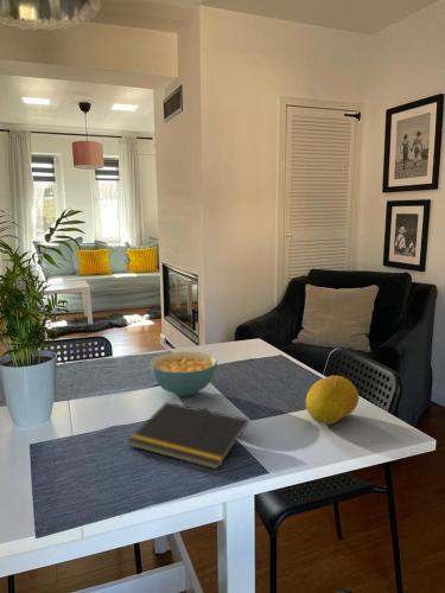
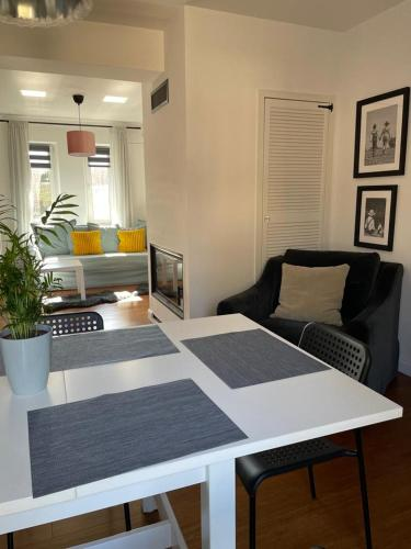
- cereal bowl [148,351,218,397]
- notepad [127,401,249,471]
- fruit [305,375,360,426]
